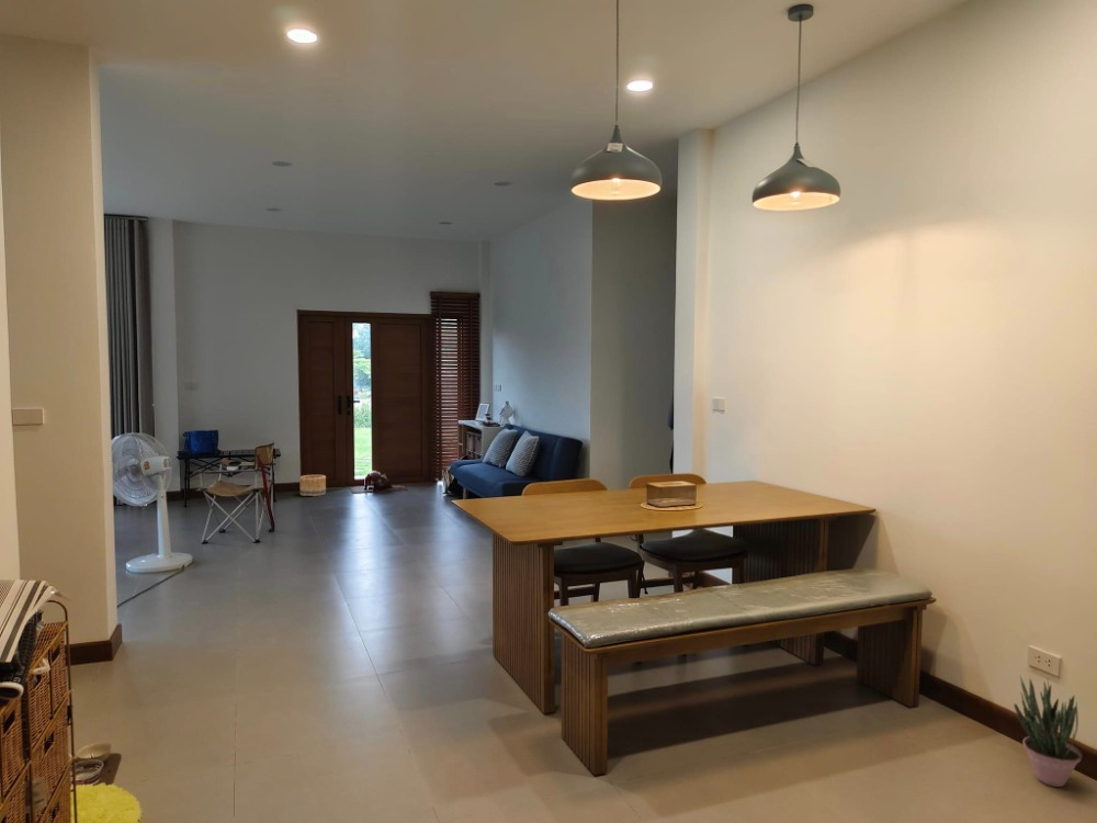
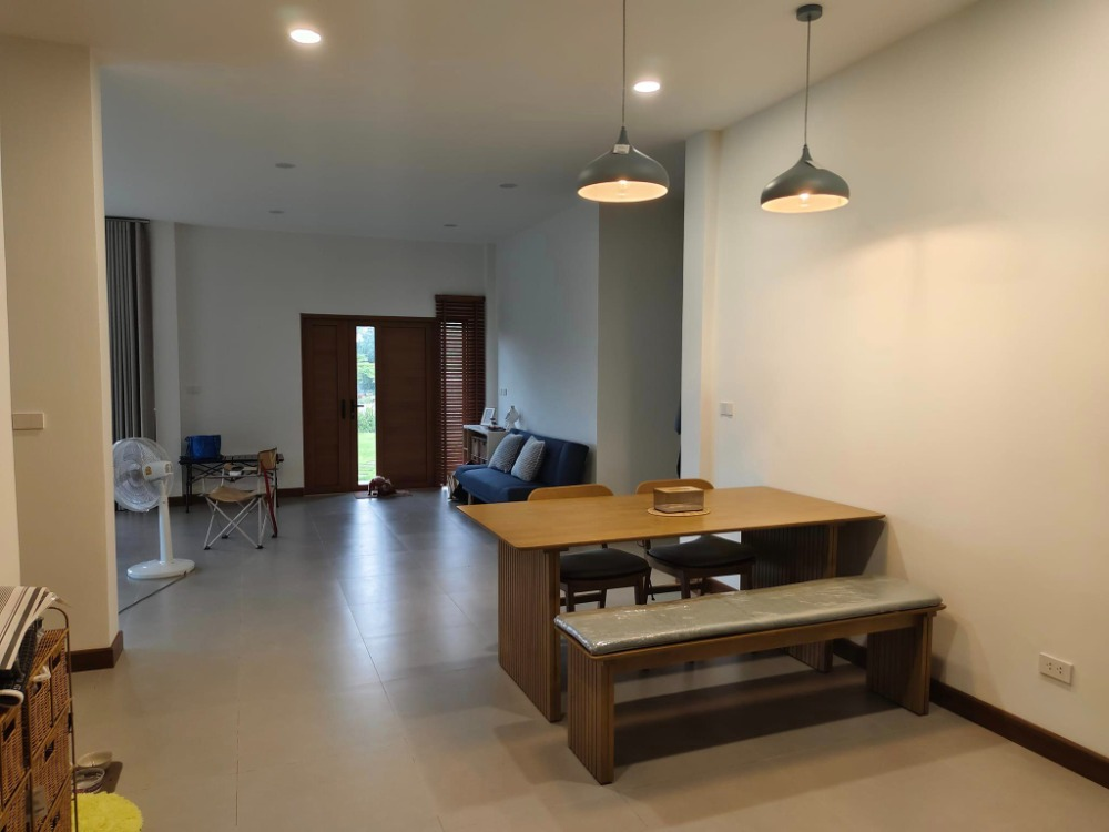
- potted plant [1013,675,1083,788]
- basket [298,474,327,497]
